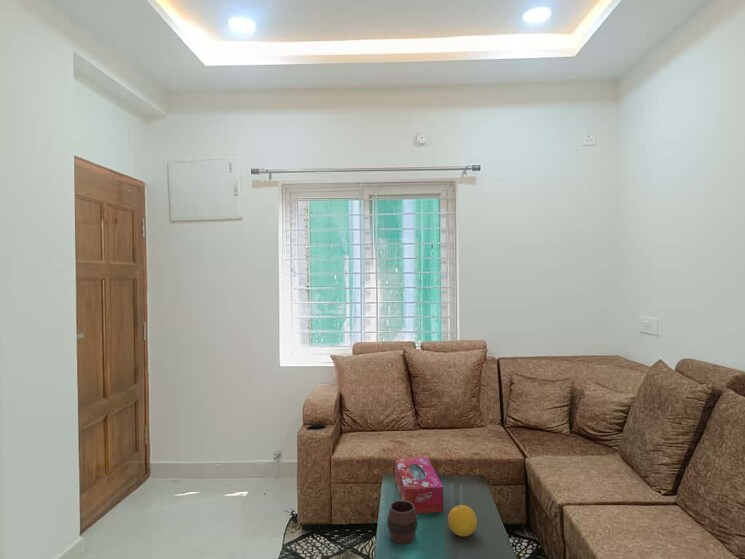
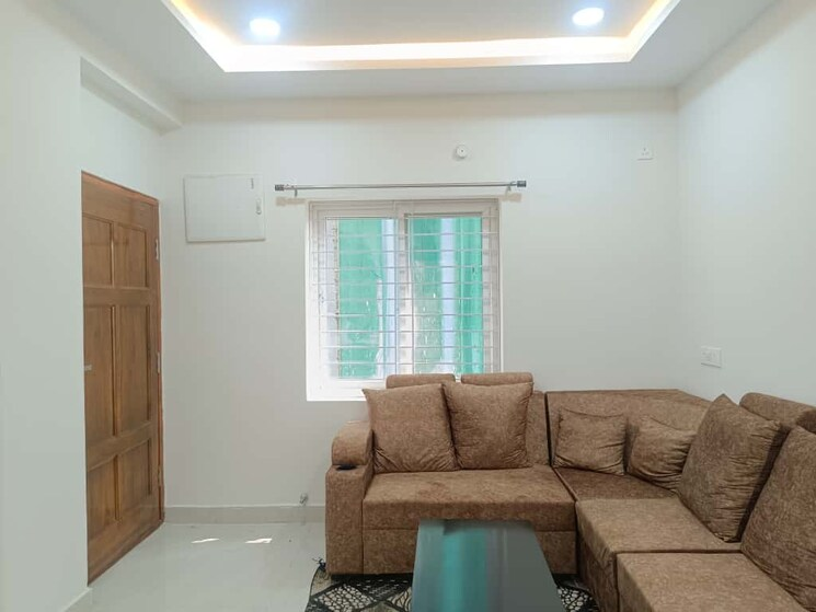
- cup [386,499,418,545]
- fruit [447,504,478,537]
- tissue box [394,456,444,515]
